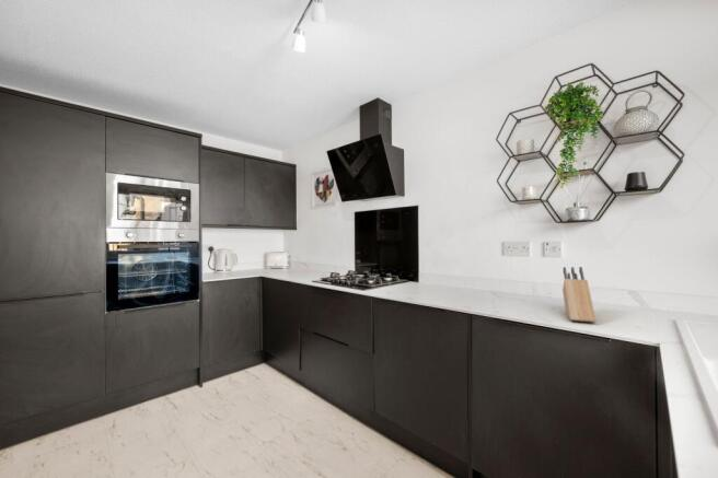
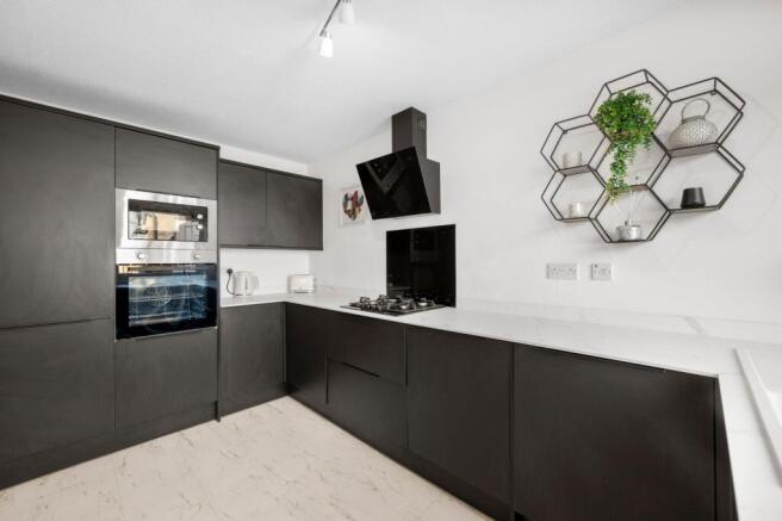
- knife block [561,266,598,324]
